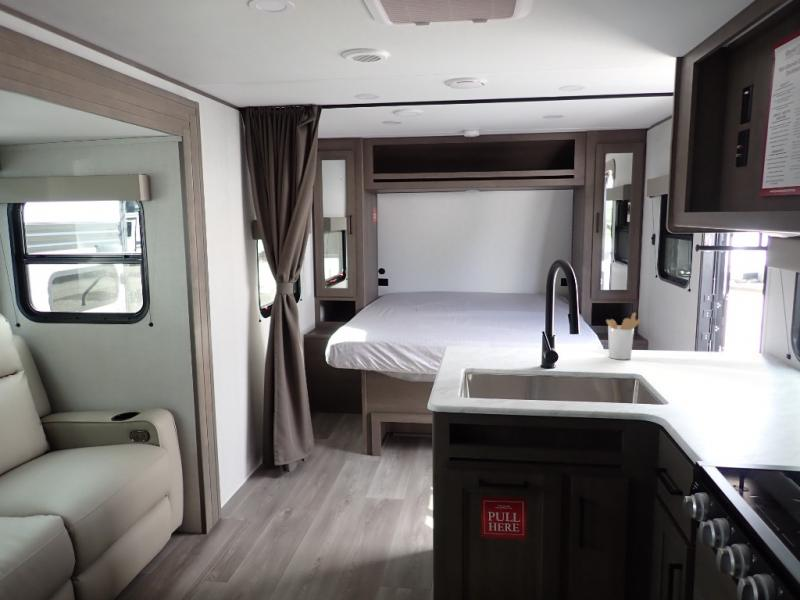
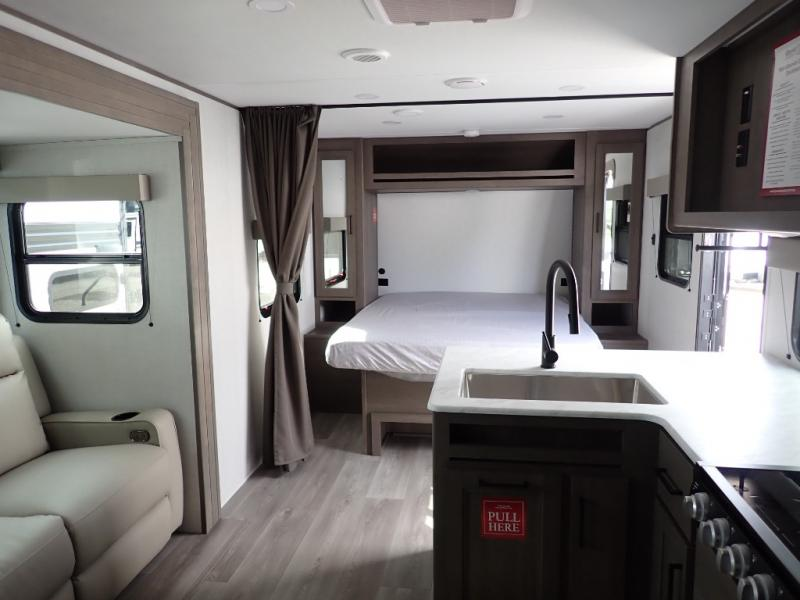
- utensil holder [605,312,644,361]
